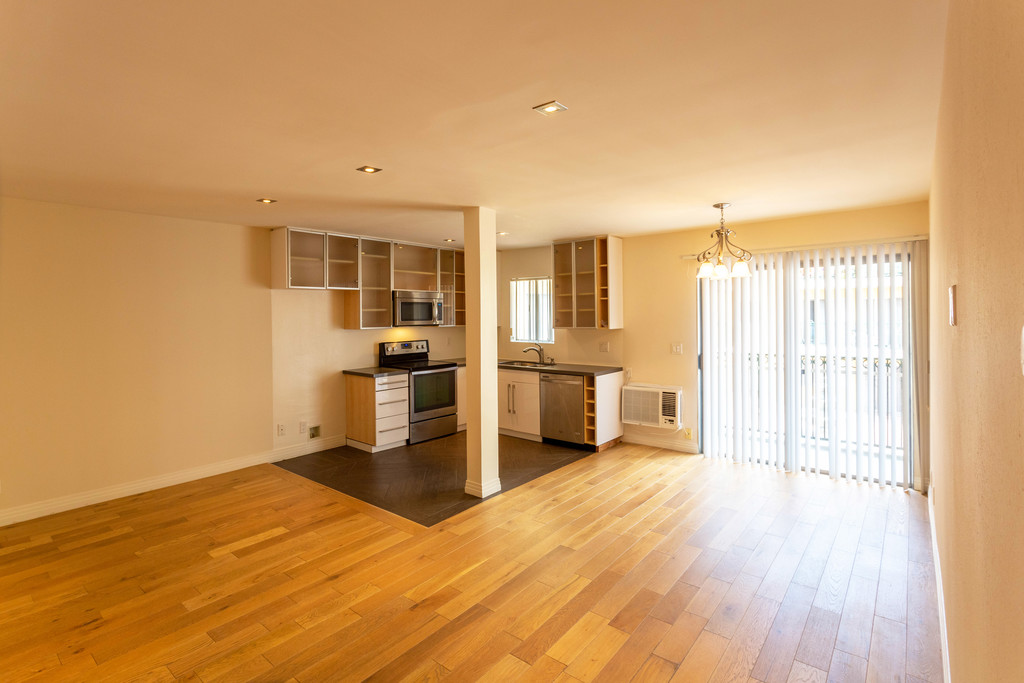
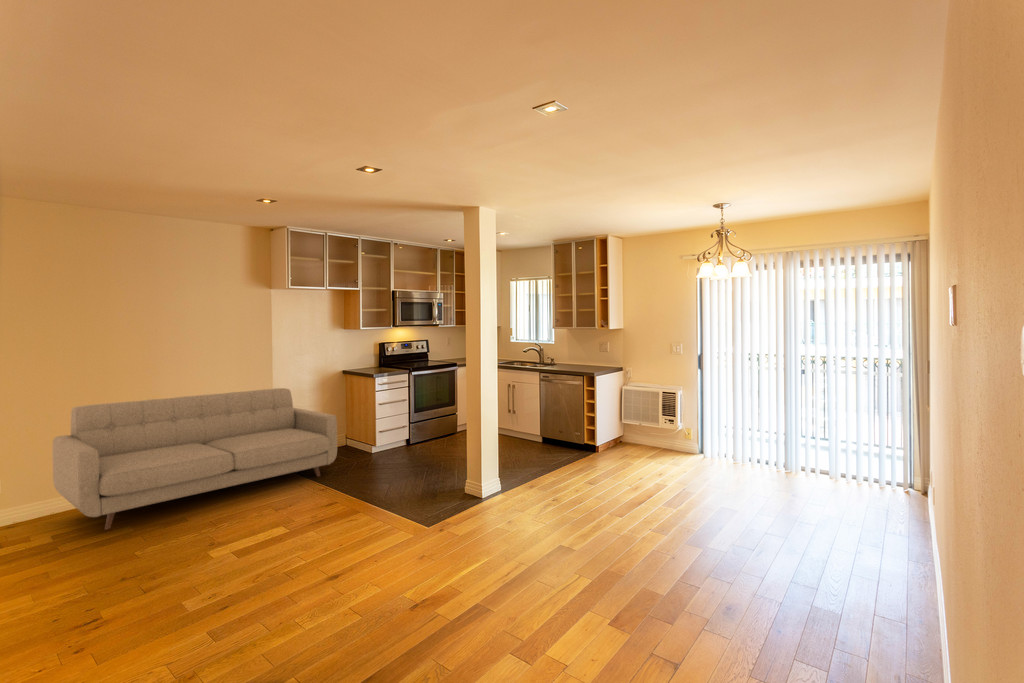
+ sofa [51,387,338,531]
